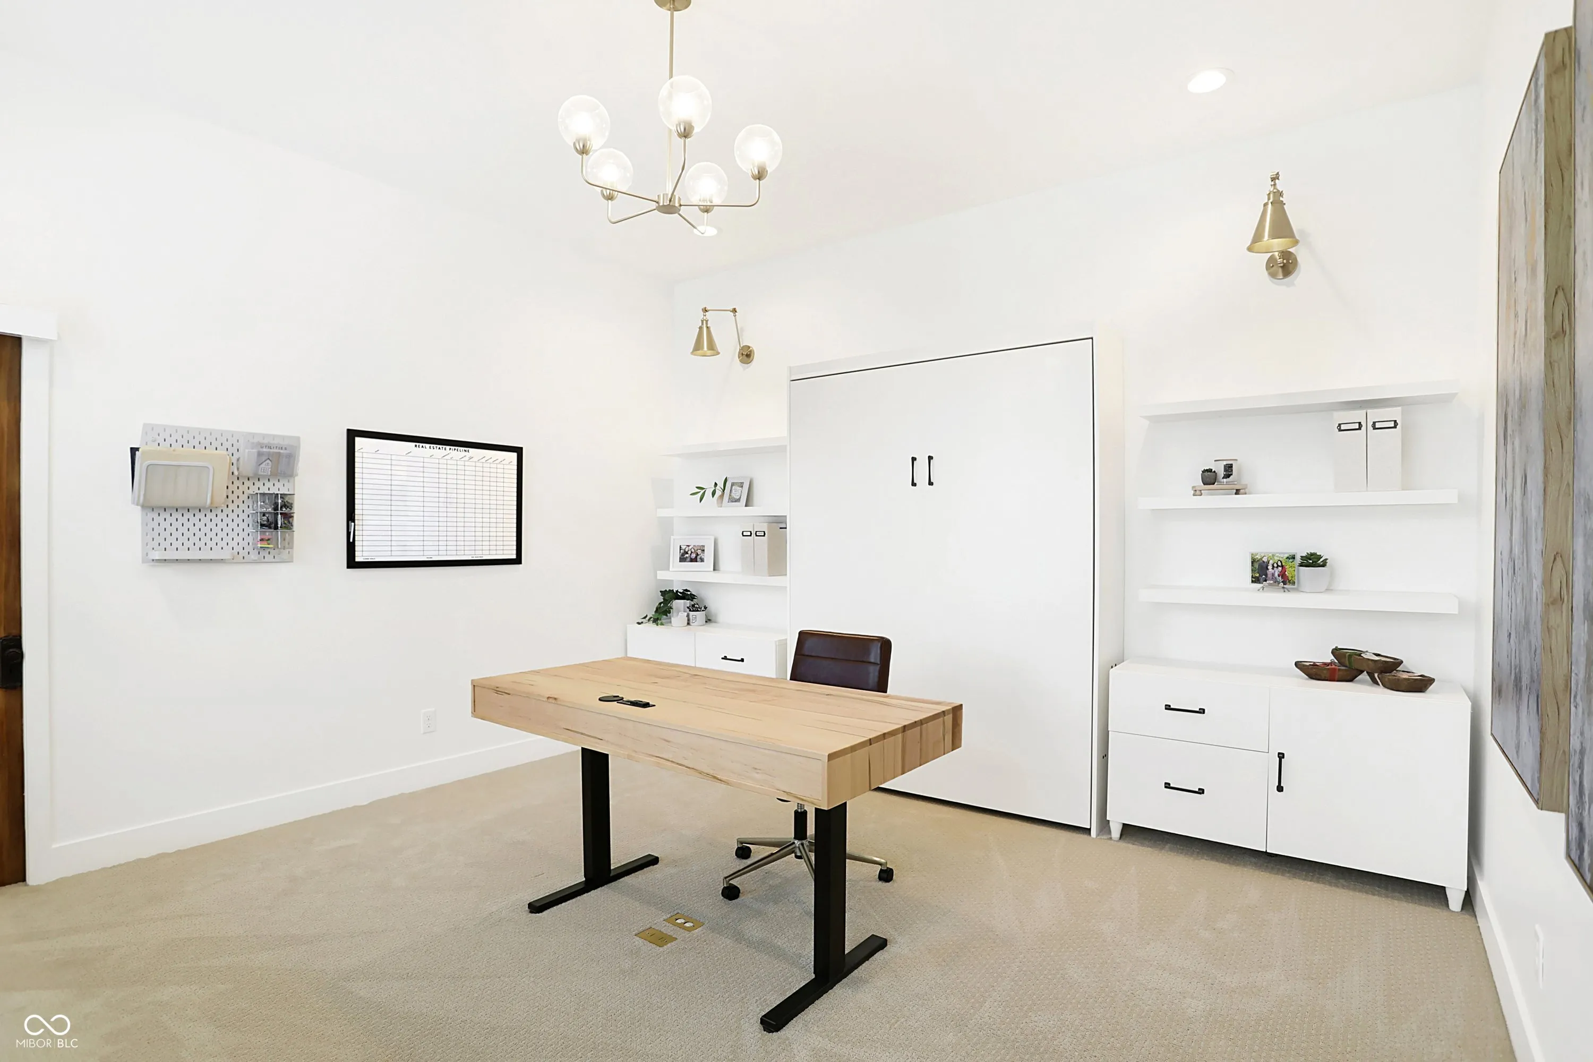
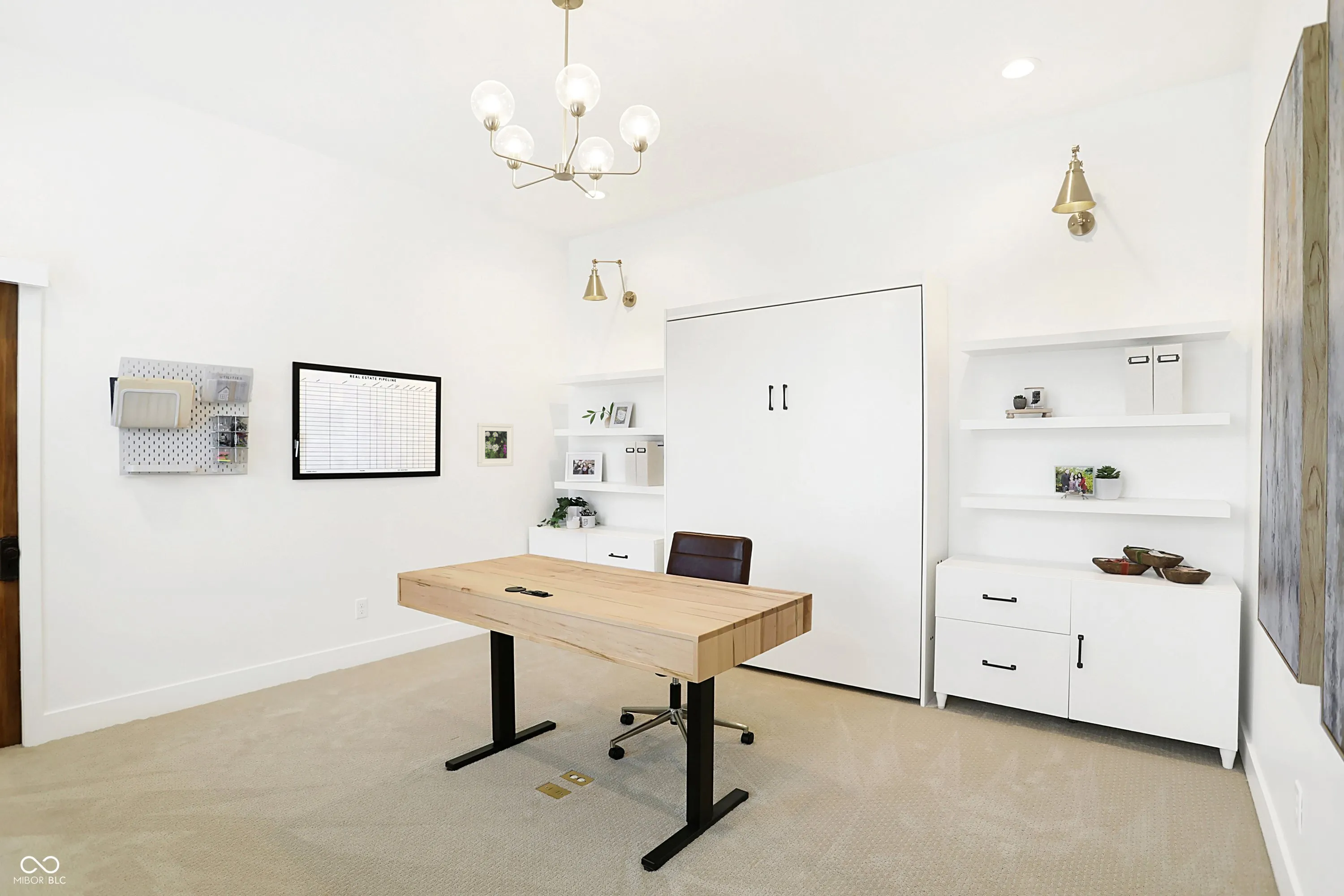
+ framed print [477,422,514,467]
